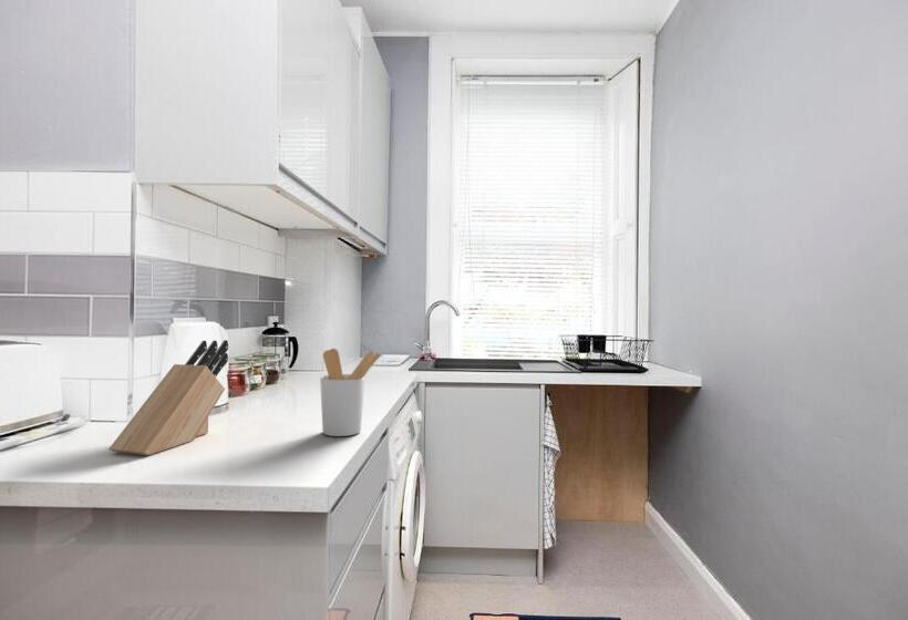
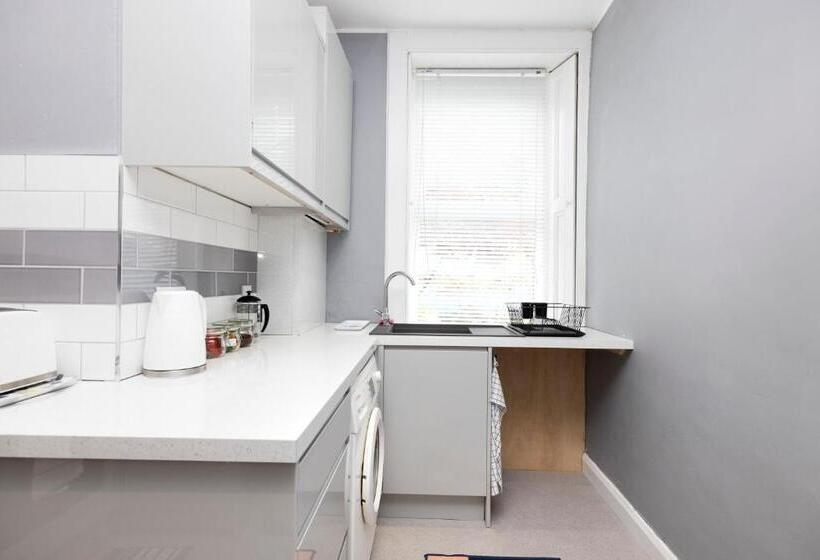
- utensil holder [319,348,383,437]
- knife block [109,339,229,456]
